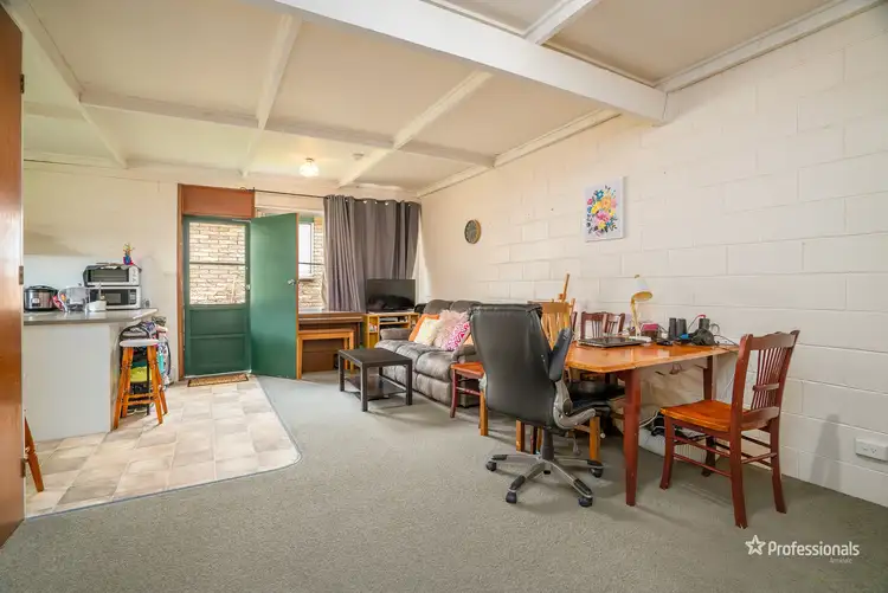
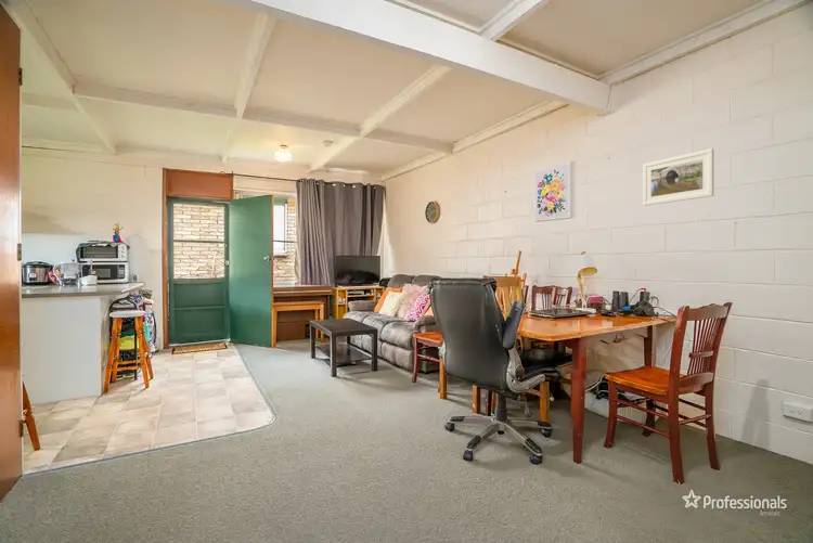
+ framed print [642,147,714,207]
